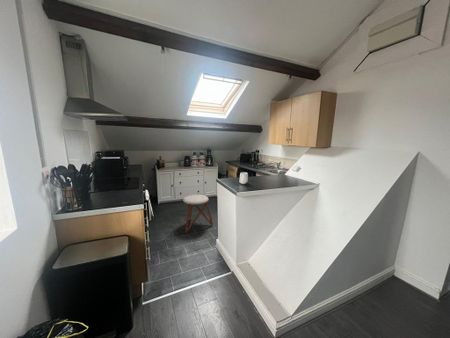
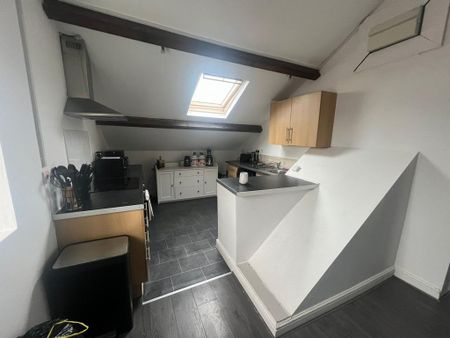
- stool [182,194,214,234]
